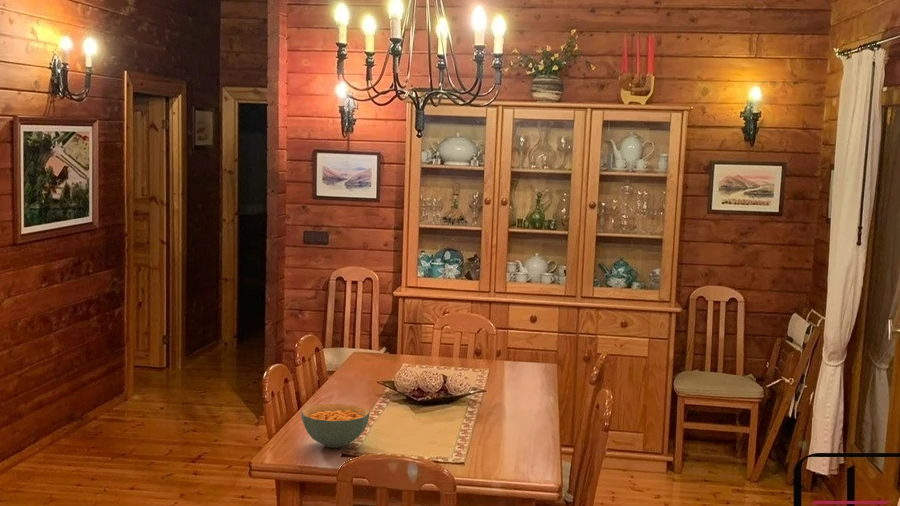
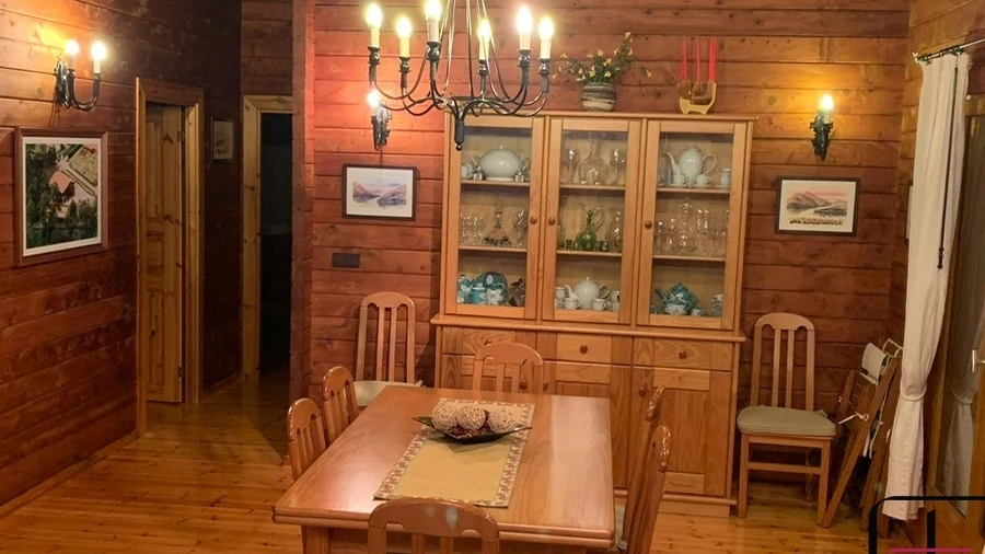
- cereal bowl [300,403,371,449]
